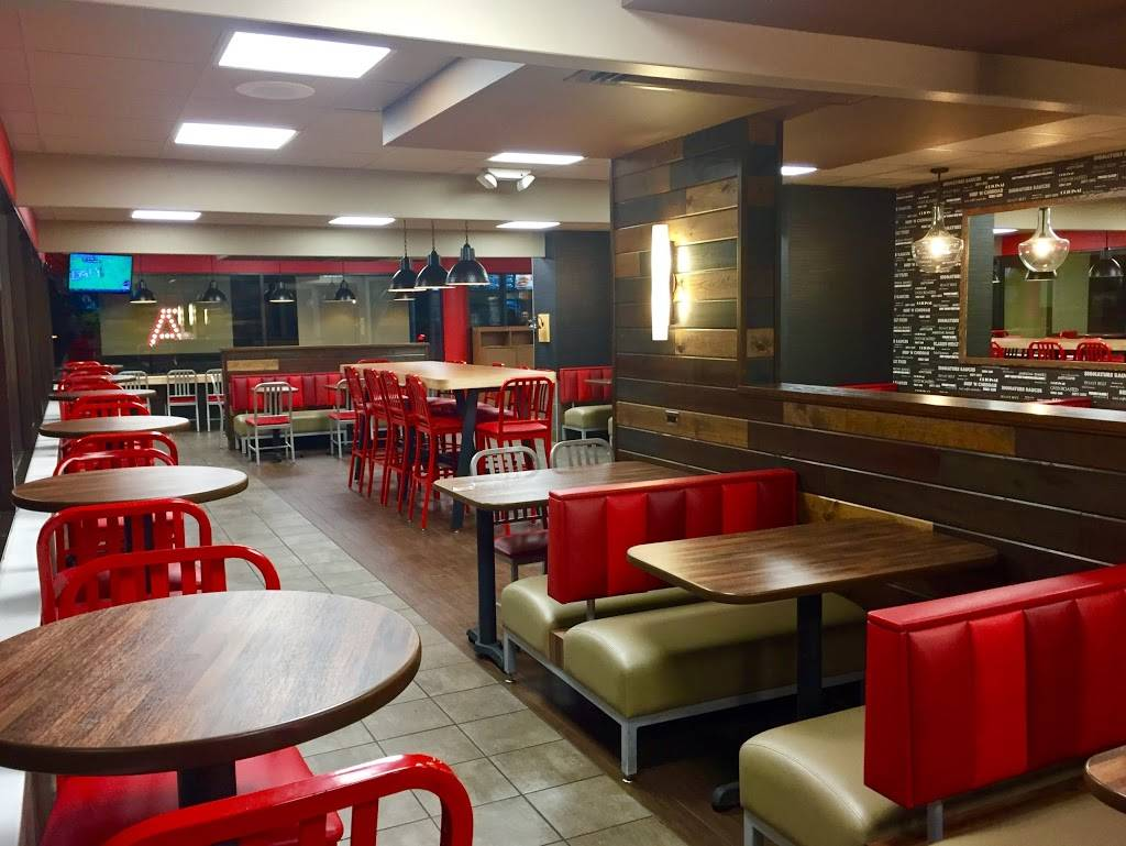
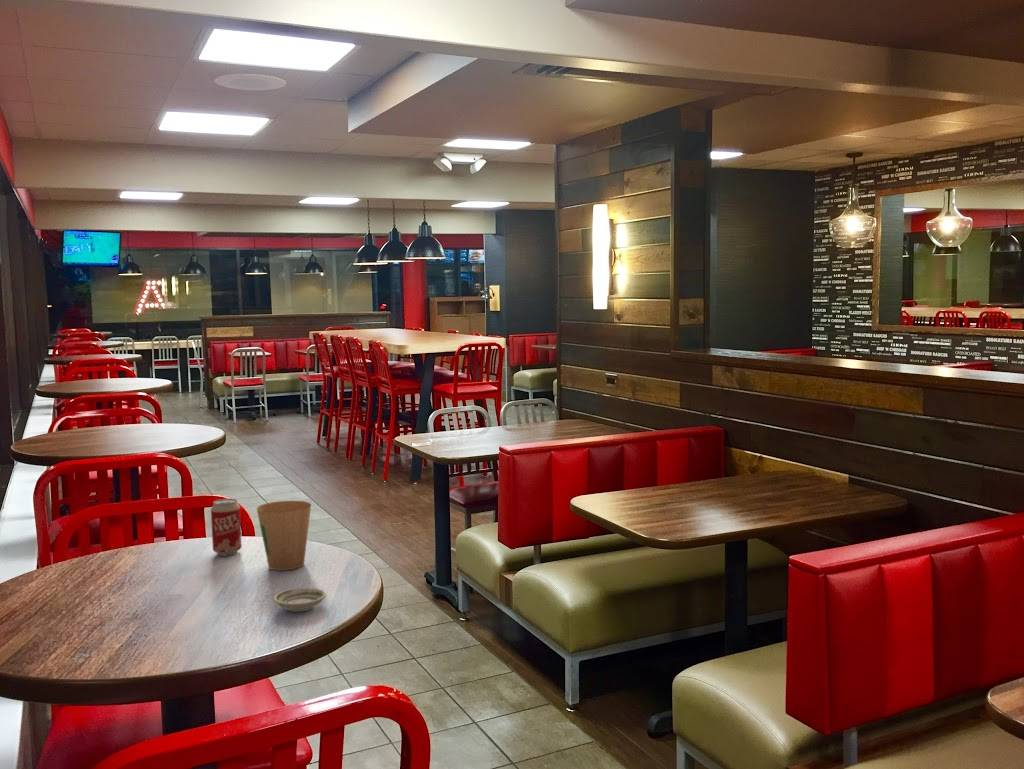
+ saucer [273,587,327,613]
+ beverage can [210,498,243,557]
+ paper cup [256,500,312,571]
